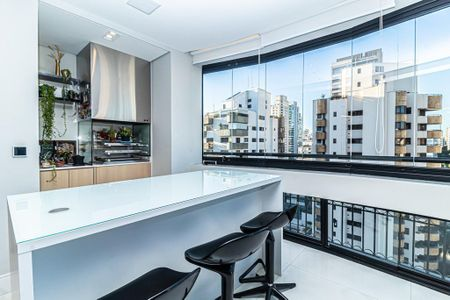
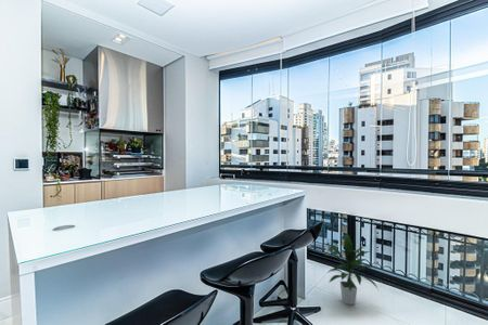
+ indoor plant [325,233,380,306]
